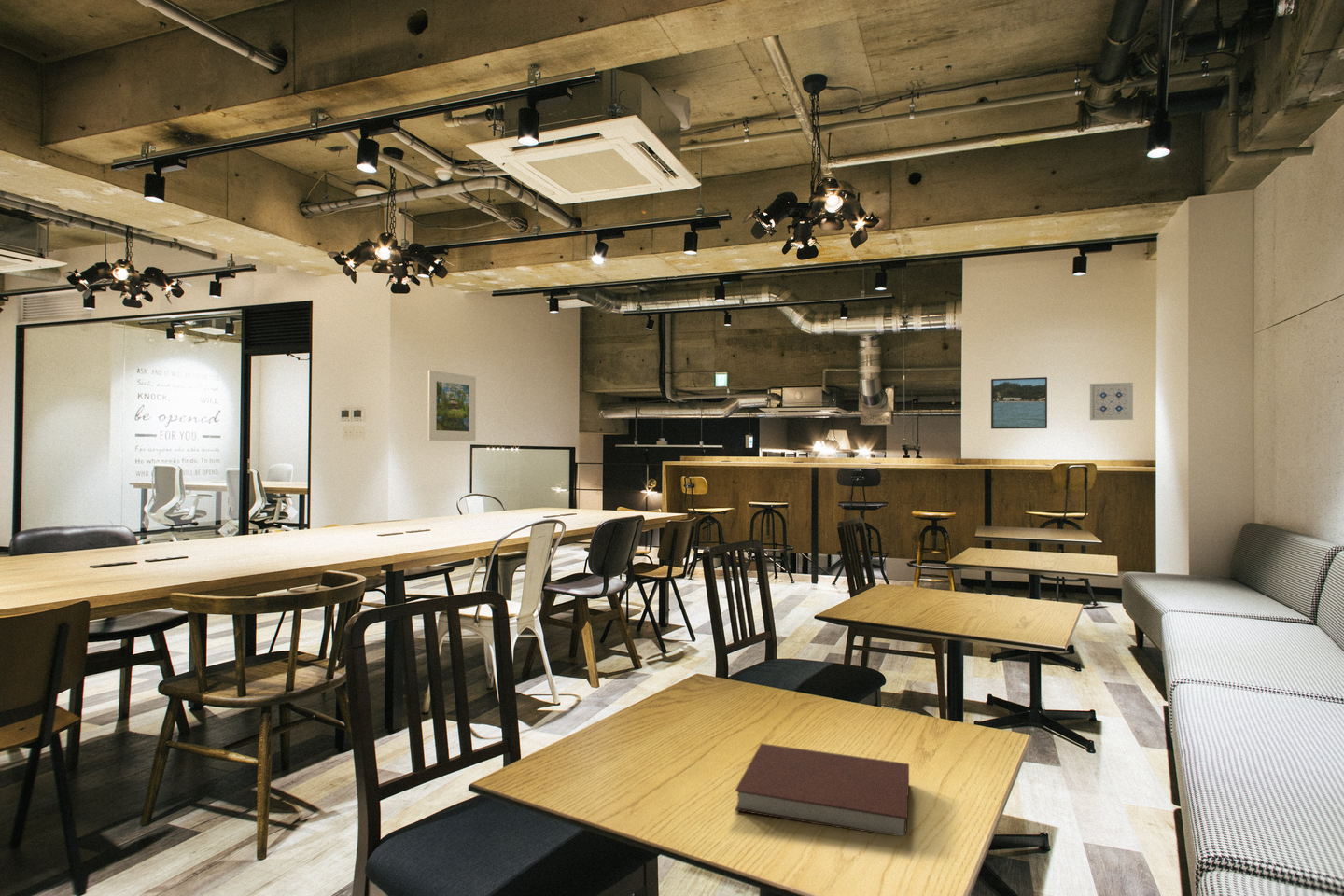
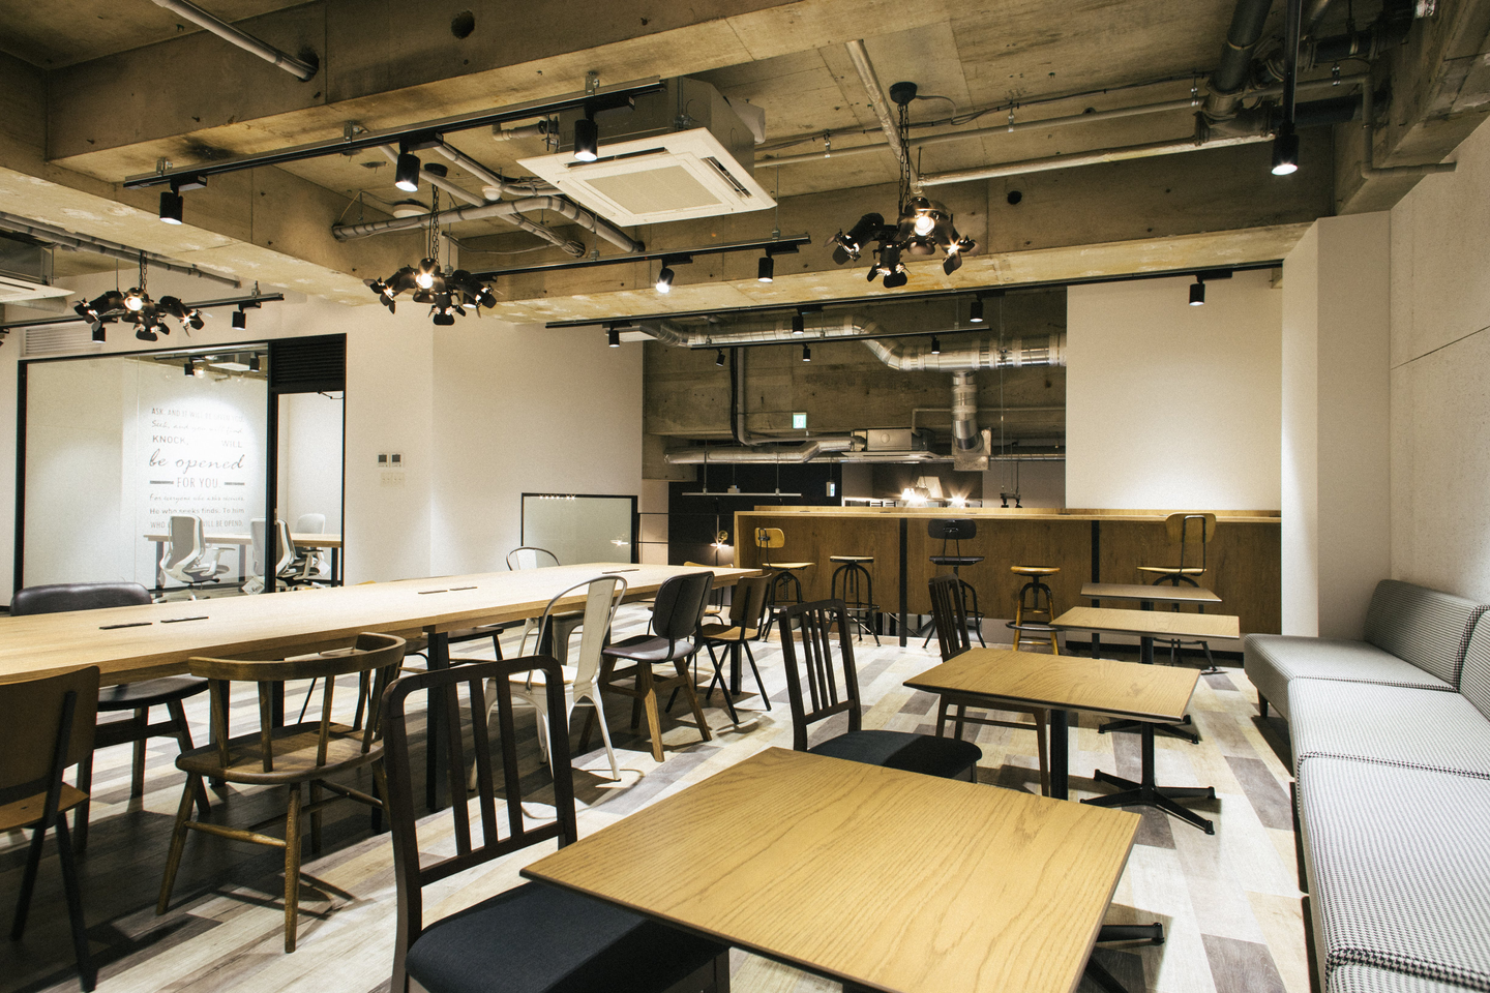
- notebook [734,743,910,836]
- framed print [990,376,1048,429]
- wall art [1089,382,1134,421]
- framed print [427,370,477,442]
